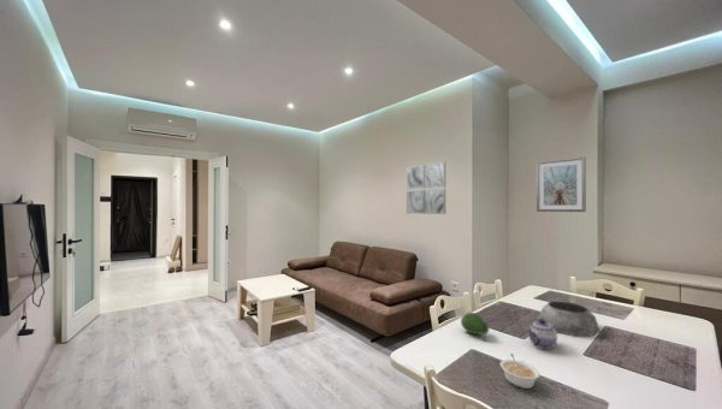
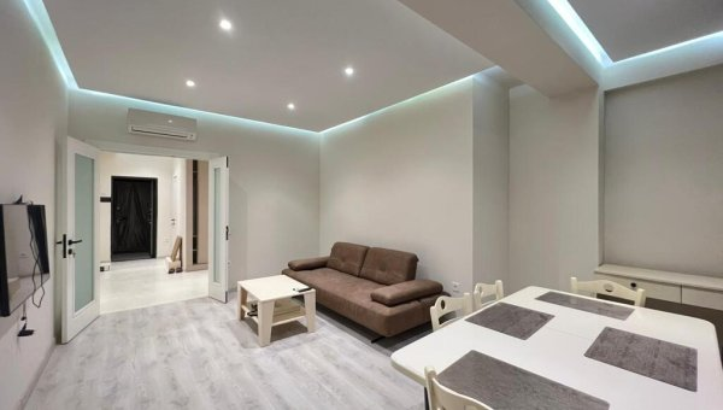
- fruit [460,312,490,336]
- plant pot [537,301,602,337]
- teapot [526,319,558,350]
- legume [499,352,542,390]
- wall art [406,161,446,215]
- picture frame [535,155,587,213]
